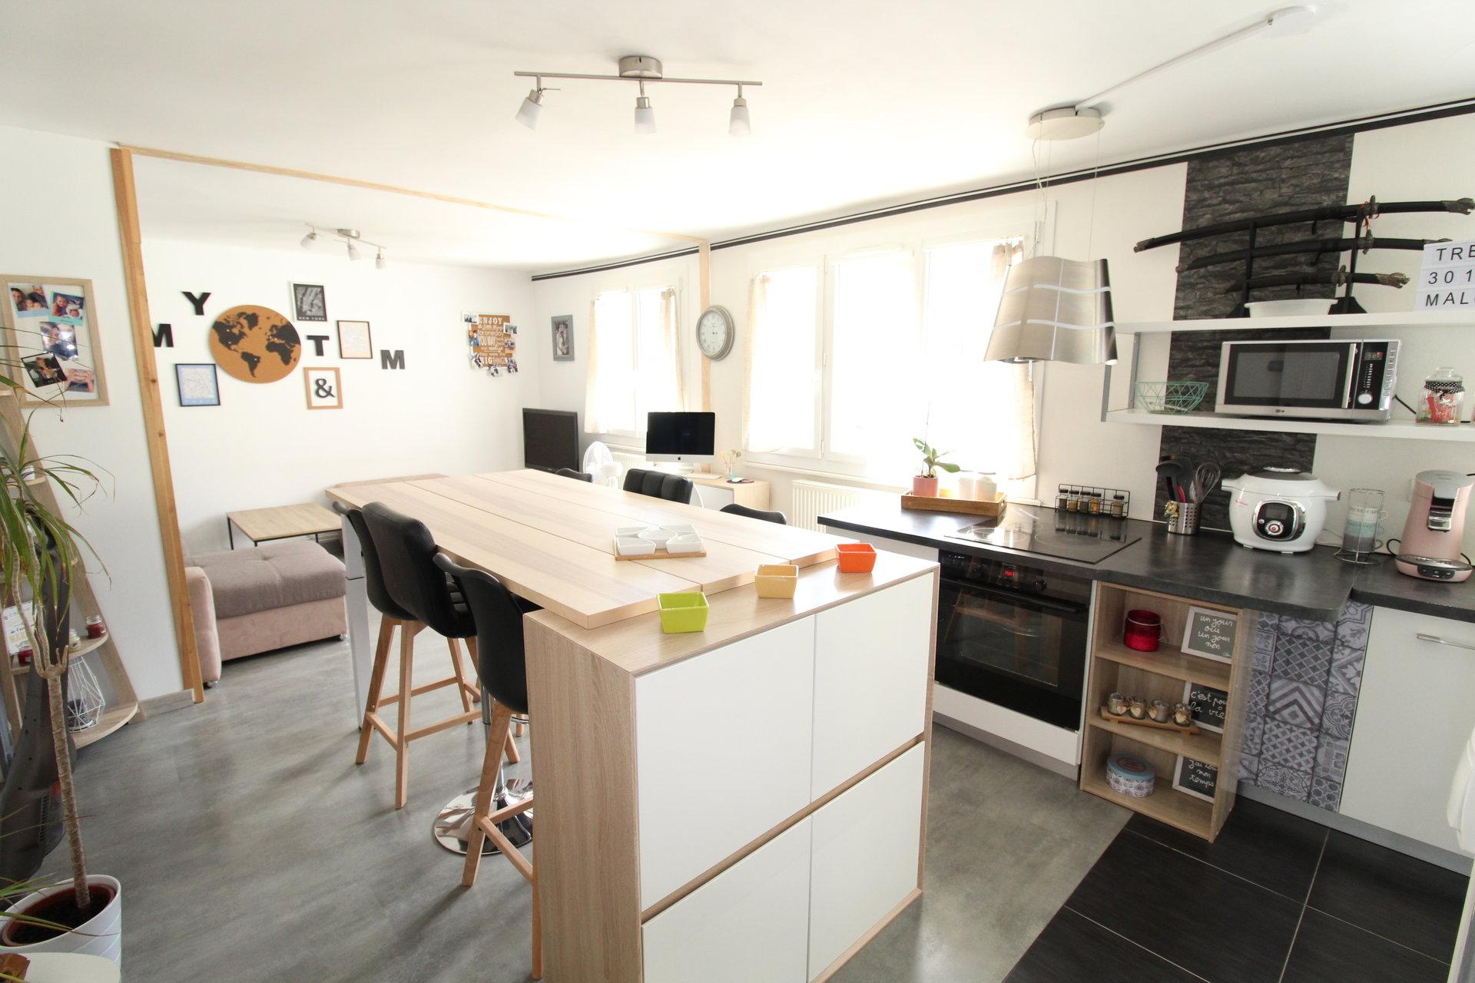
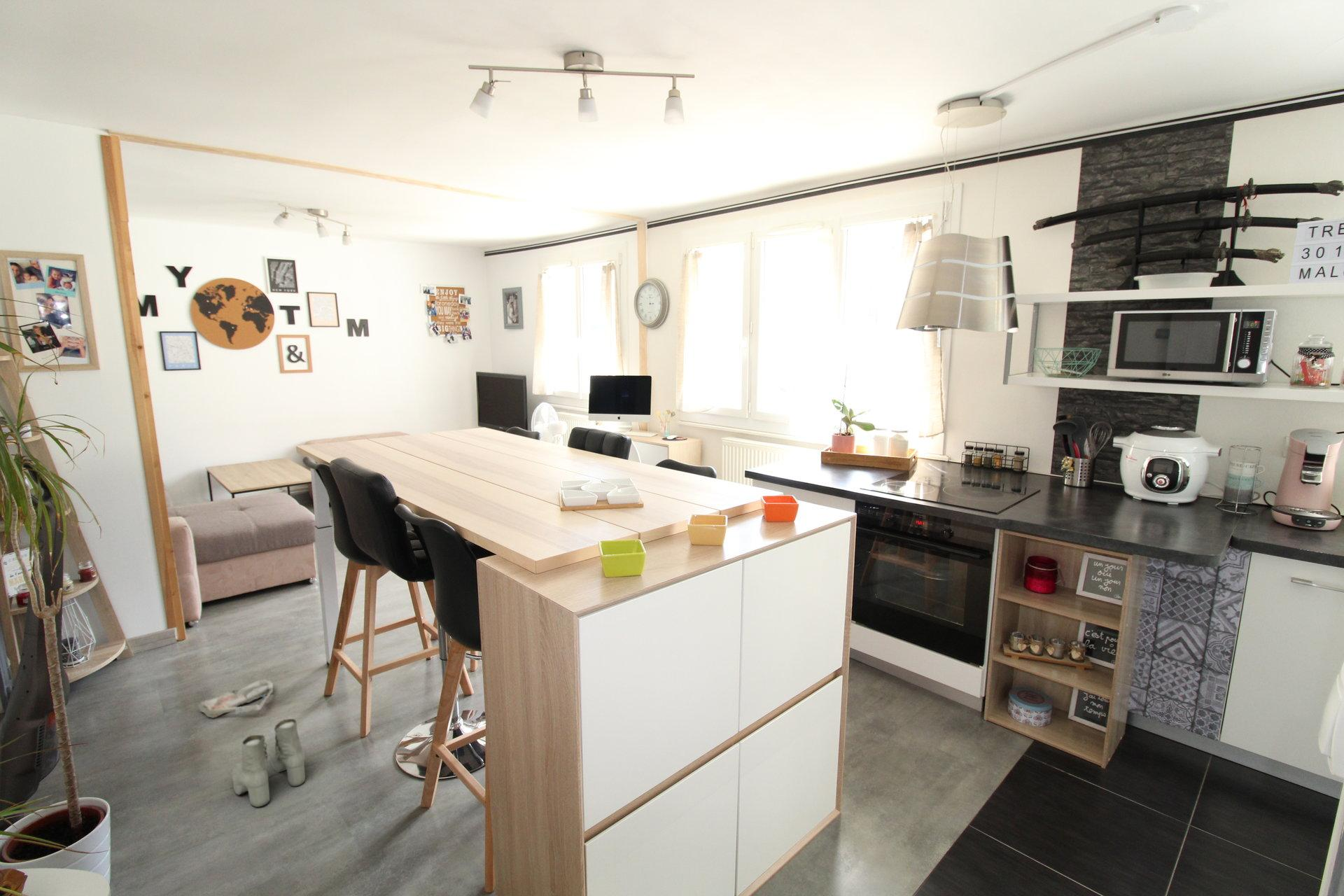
+ boots [232,718,306,808]
+ bag [197,678,274,719]
